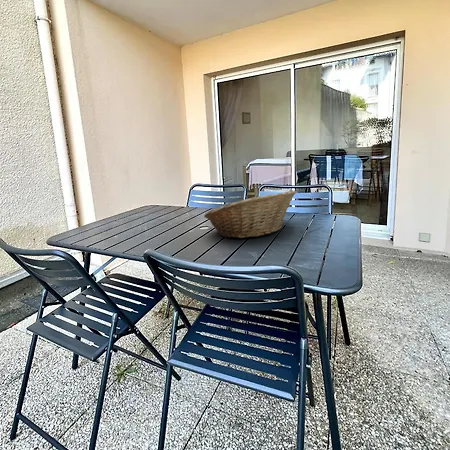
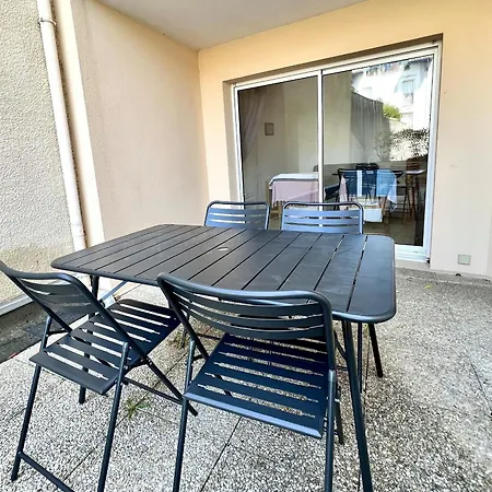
- fruit basket [203,189,297,239]
